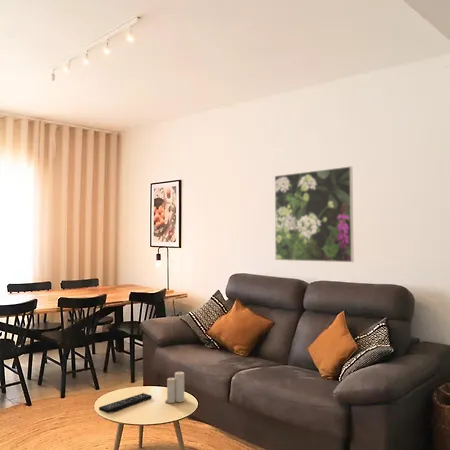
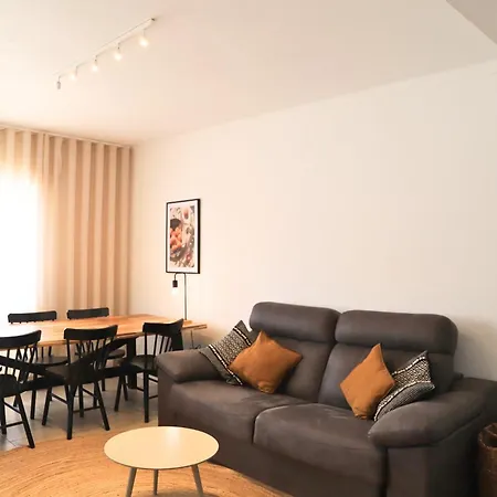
- candle [164,368,185,404]
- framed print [274,165,355,263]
- remote control [98,392,153,414]
